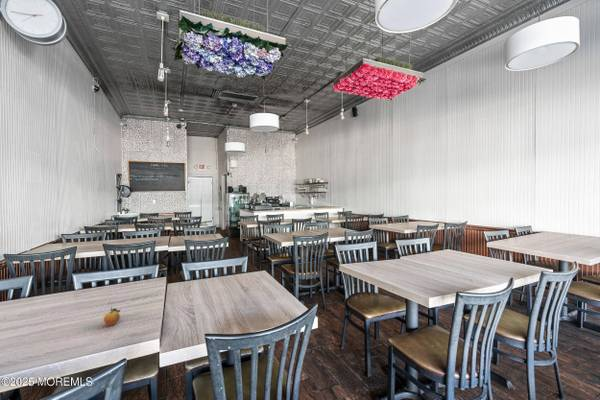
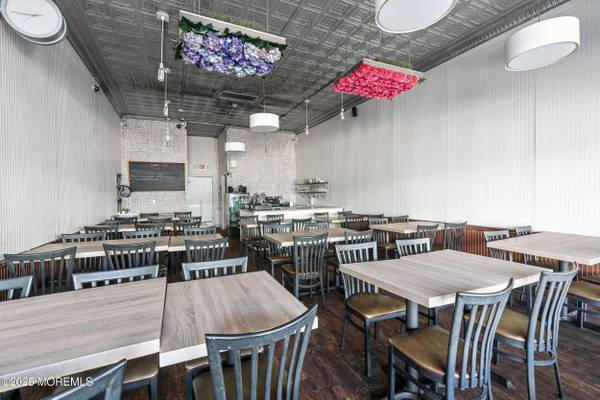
- fruit [103,306,121,327]
